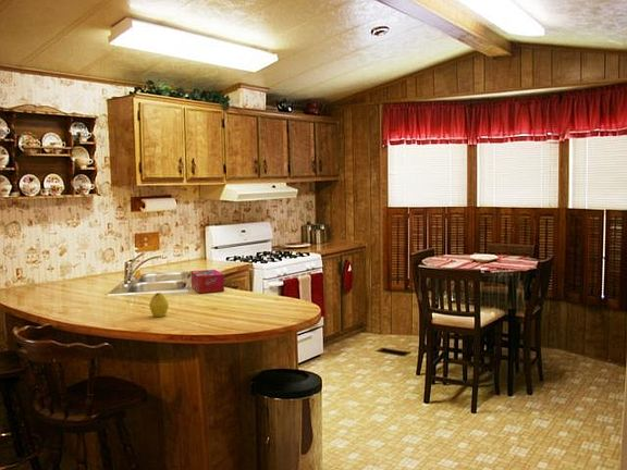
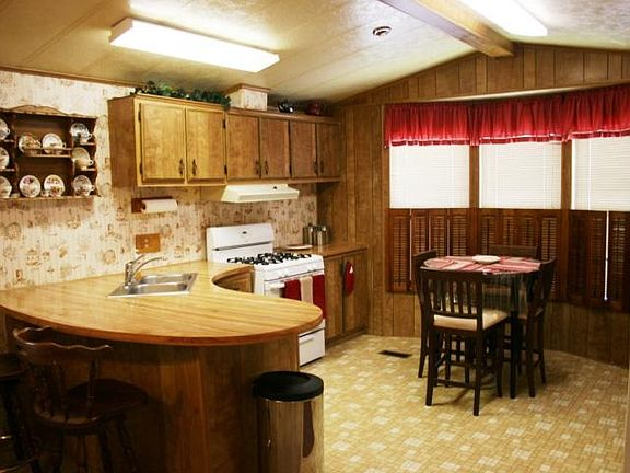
- fruit [148,292,170,318]
- tissue box [189,269,225,294]
